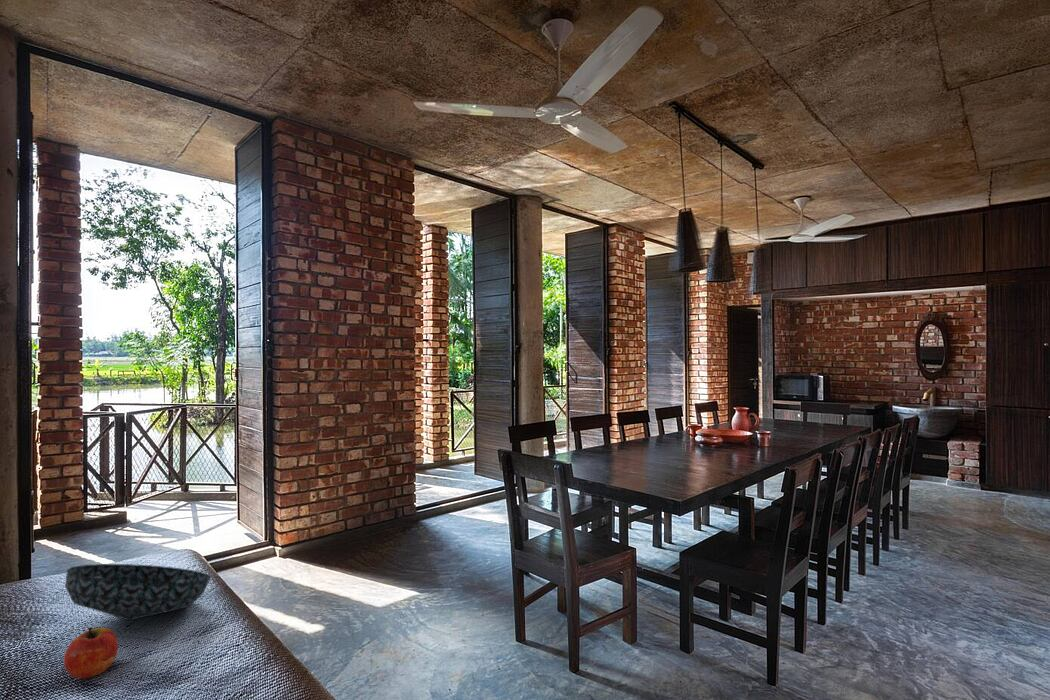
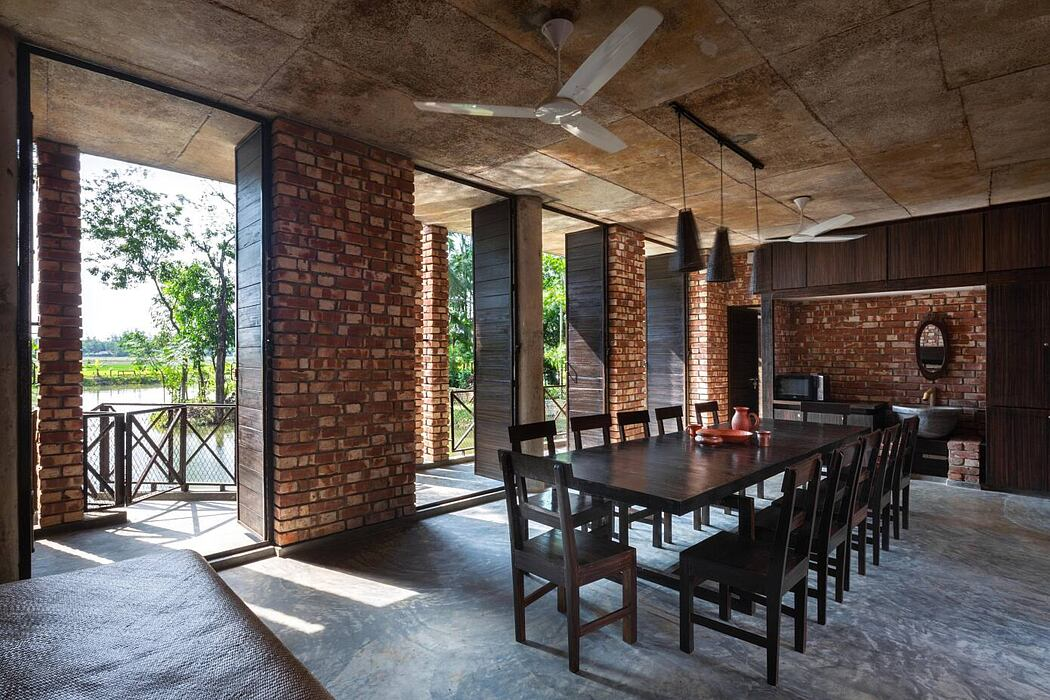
- bowl [64,563,212,621]
- apple [63,626,119,679]
